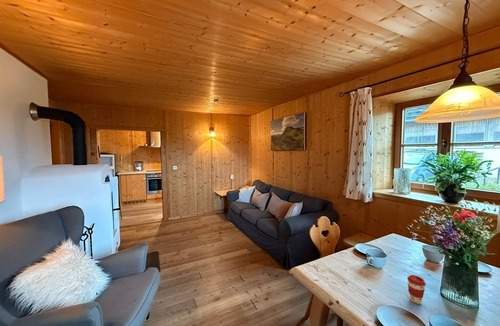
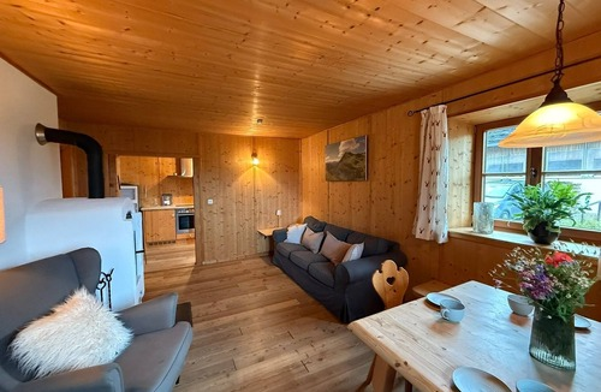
- coffee cup [406,274,427,305]
